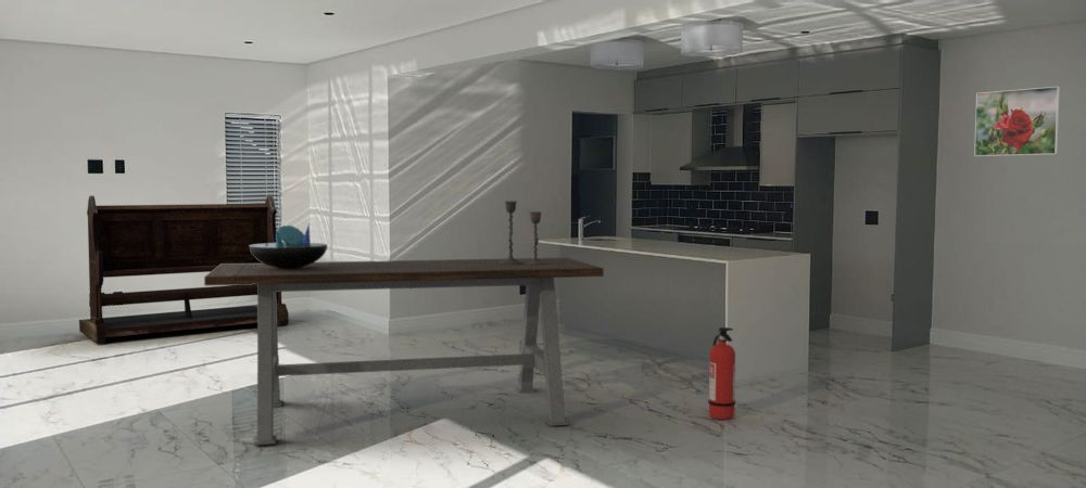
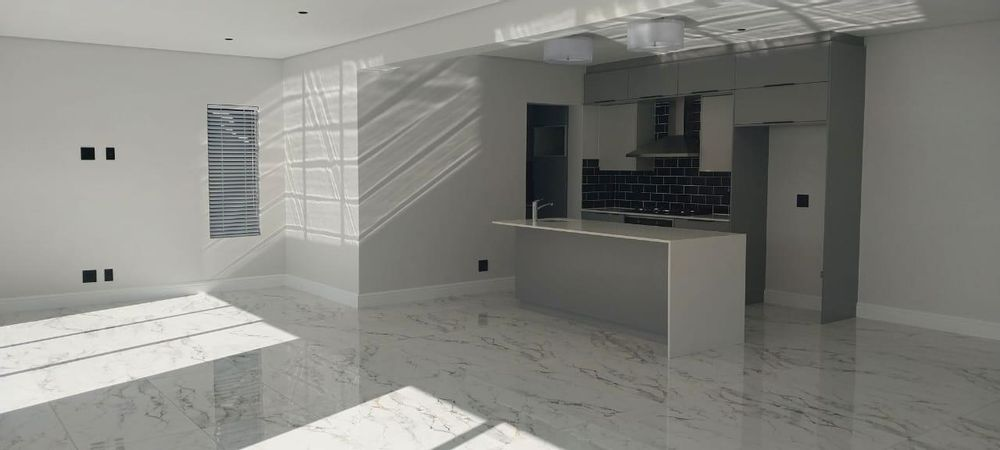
- bench [78,194,290,345]
- decorative bowl [249,222,329,269]
- fire extinguisher [707,326,736,421]
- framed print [973,86,1061,157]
- dining table [203,257,605,446]
- candlestick [498,201,545,265]
